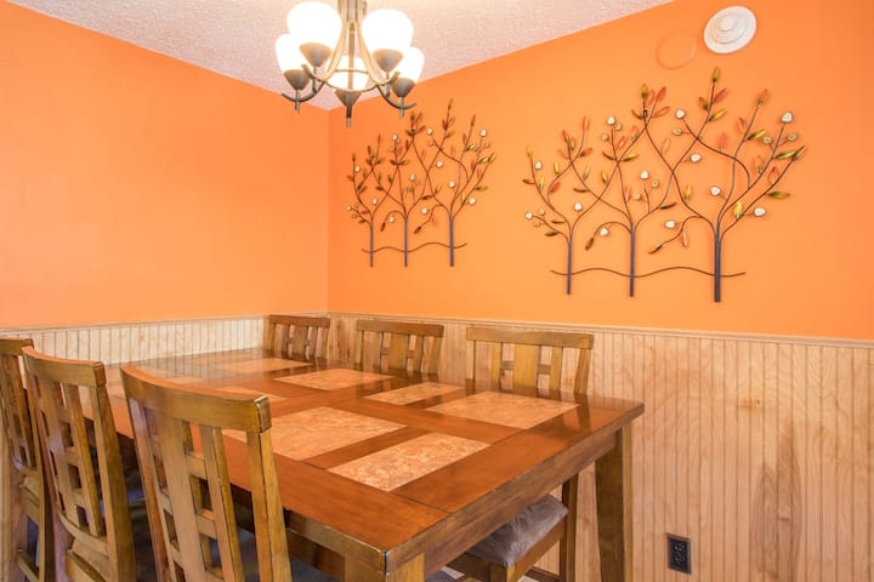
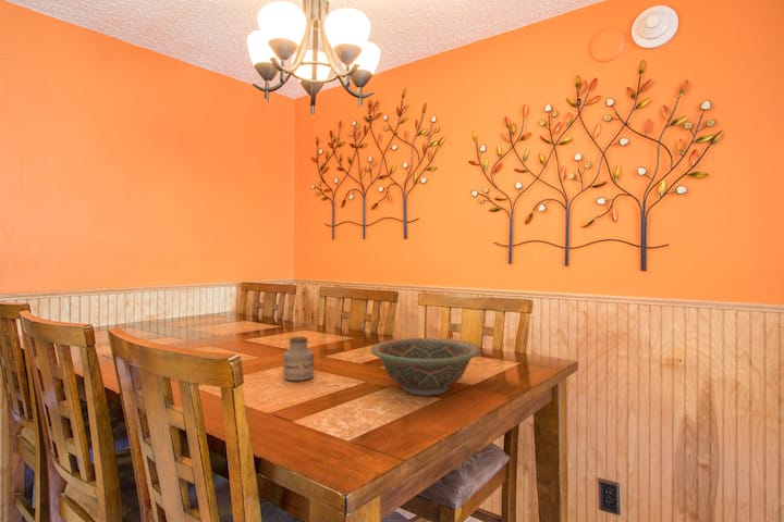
+ jar [282,335,315,382]
+ decorative bowl [370,337,481,397]
